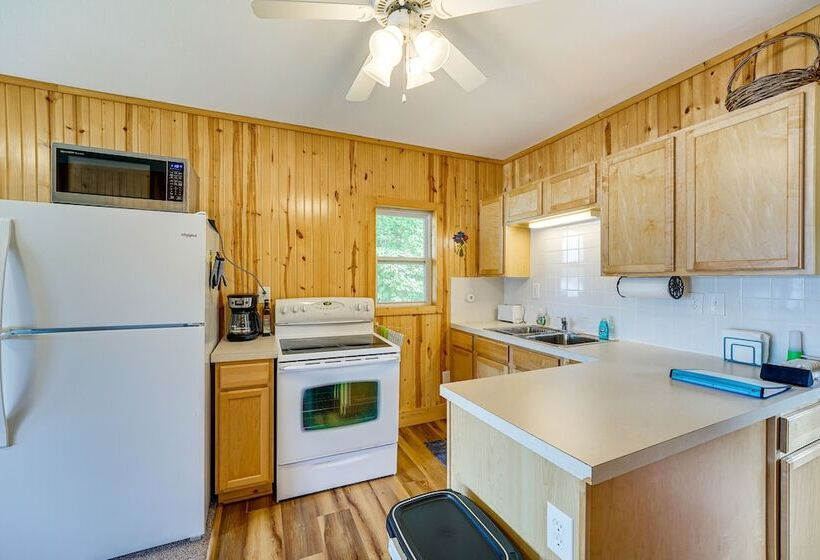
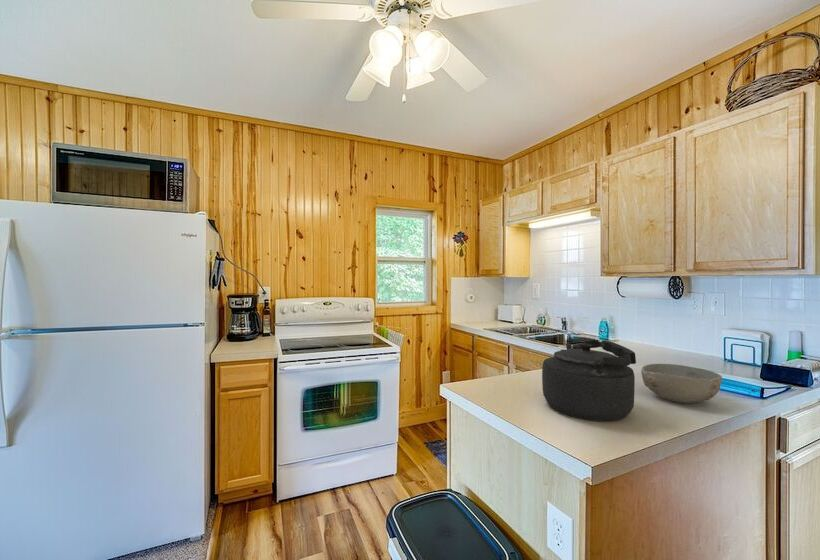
+ kettle [541,339,637,422]
+ bowl [640,363,723,404]
